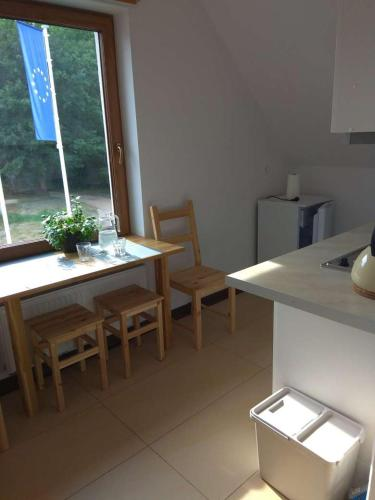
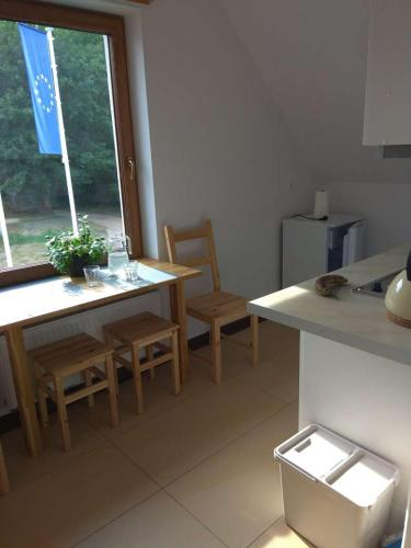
+ banana [313,274,350,300]
